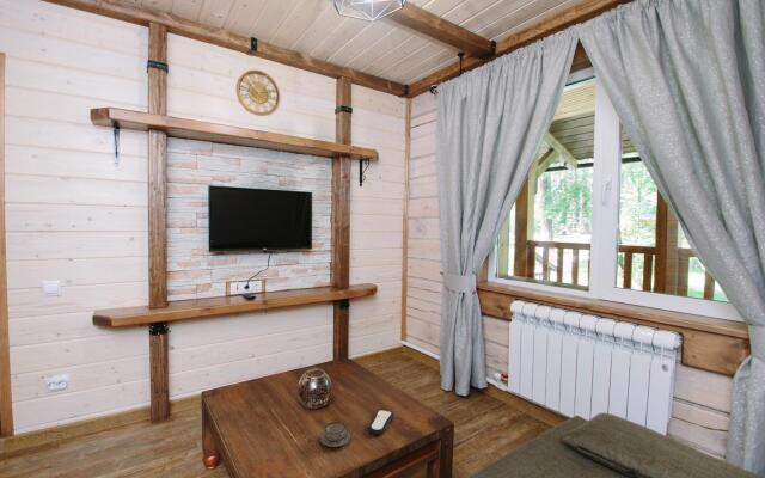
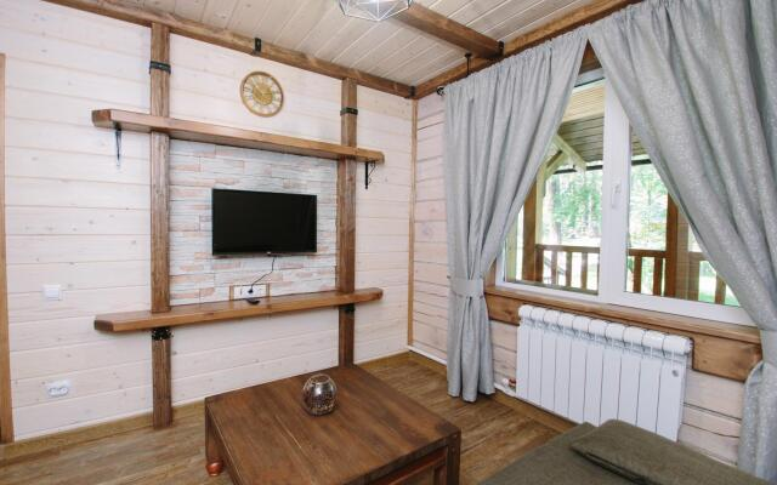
- teacup [319,421,351,448]
- remote control [368,409,394,436]
